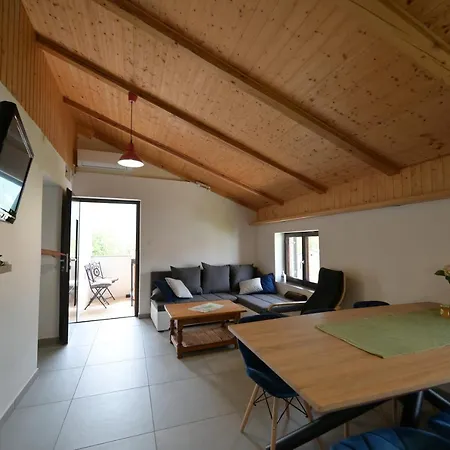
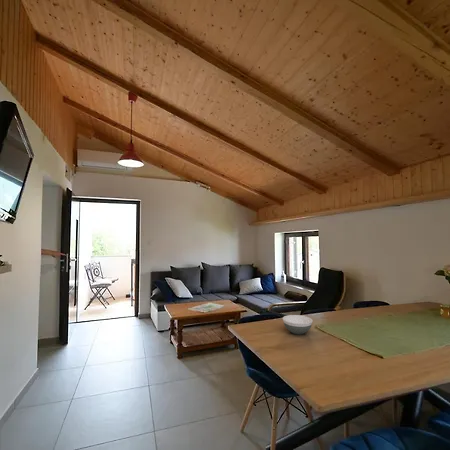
+ bowl [282,314,313,335]
